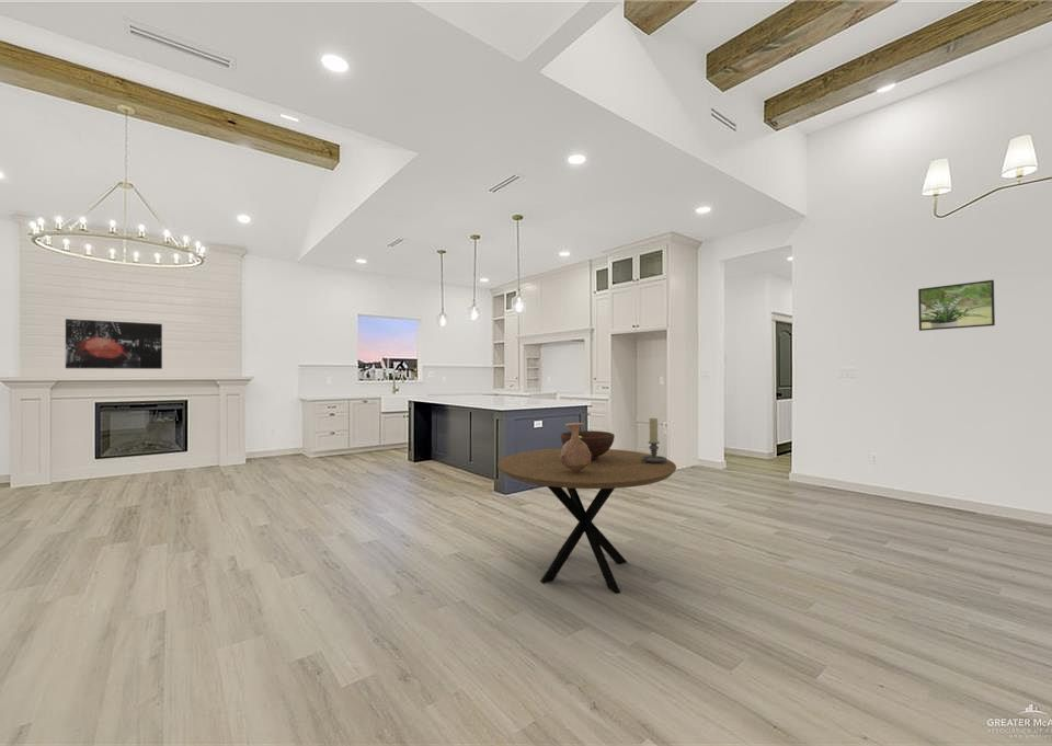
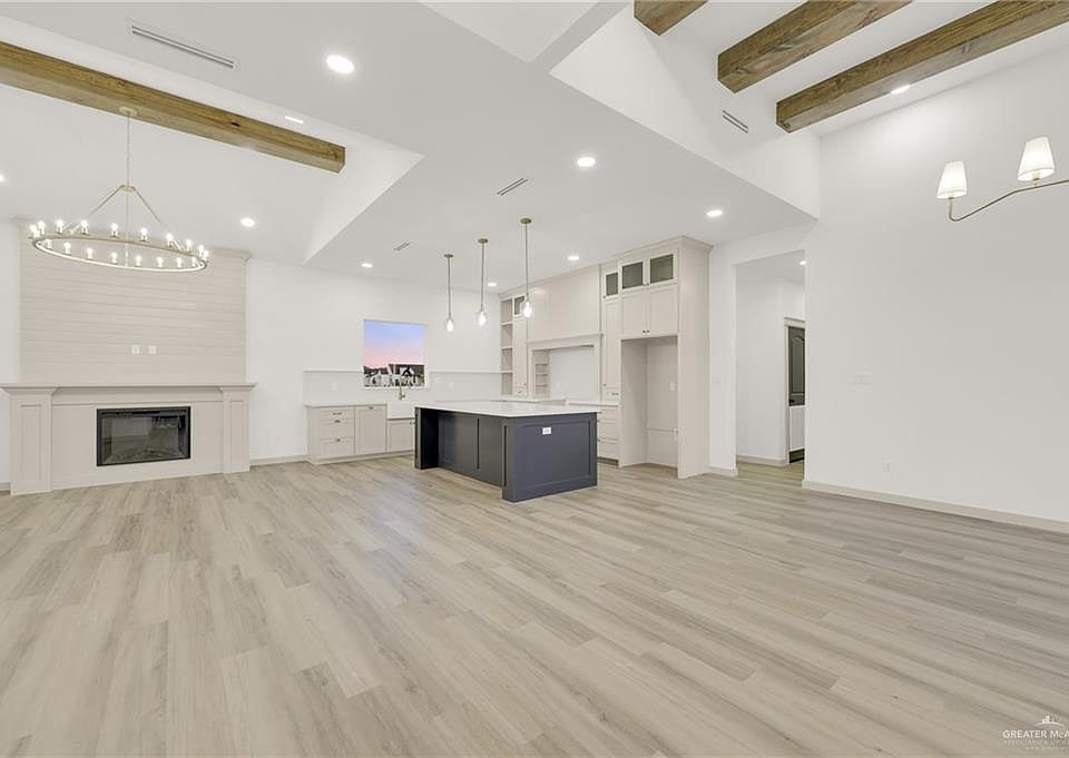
- vase [560,422,592,472]
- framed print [917,279,996,332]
- dining table [496,447,677,595]
- candle holder [642,417,667,463]
- fruit bowl [560,429,616,460]
- wall art [65,318,163,370]
